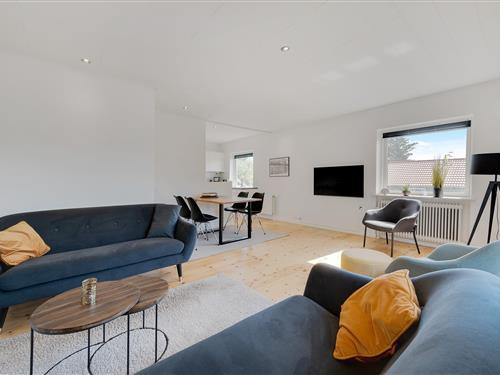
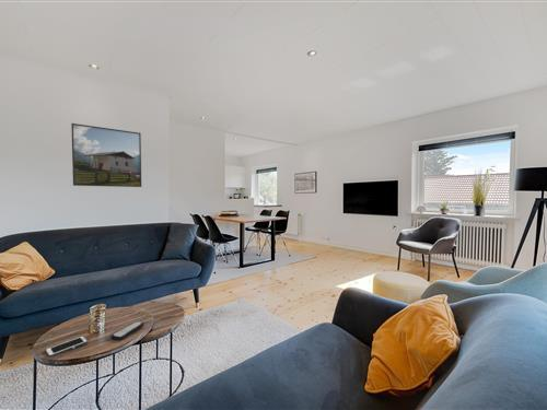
+ cell phone [44,335,89,358]
+ remote control [110,320,144,341]
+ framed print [70,122,142,188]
